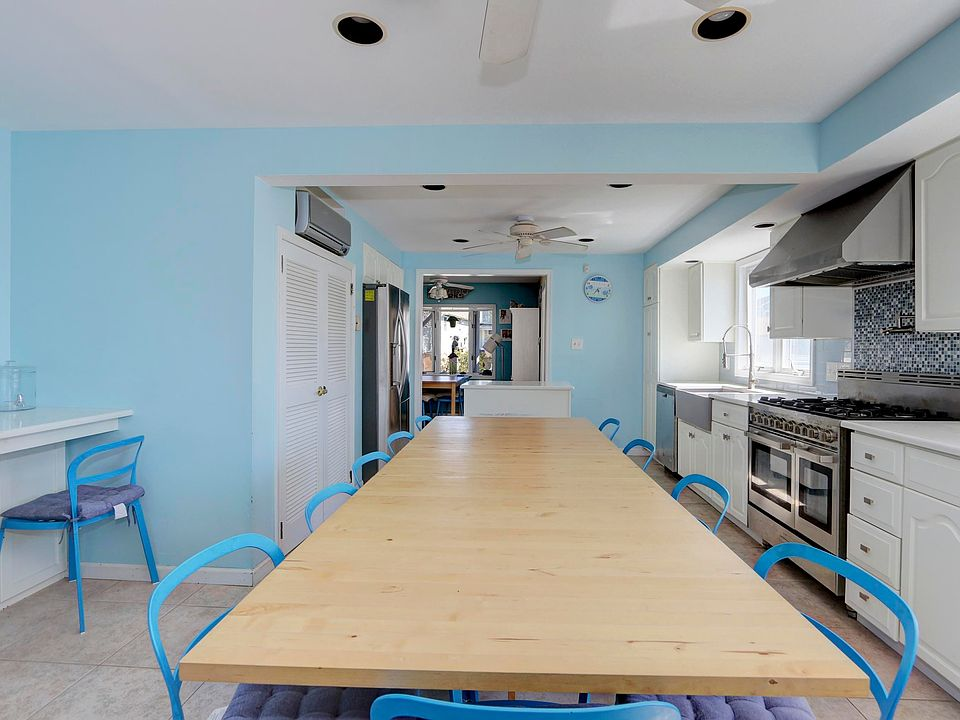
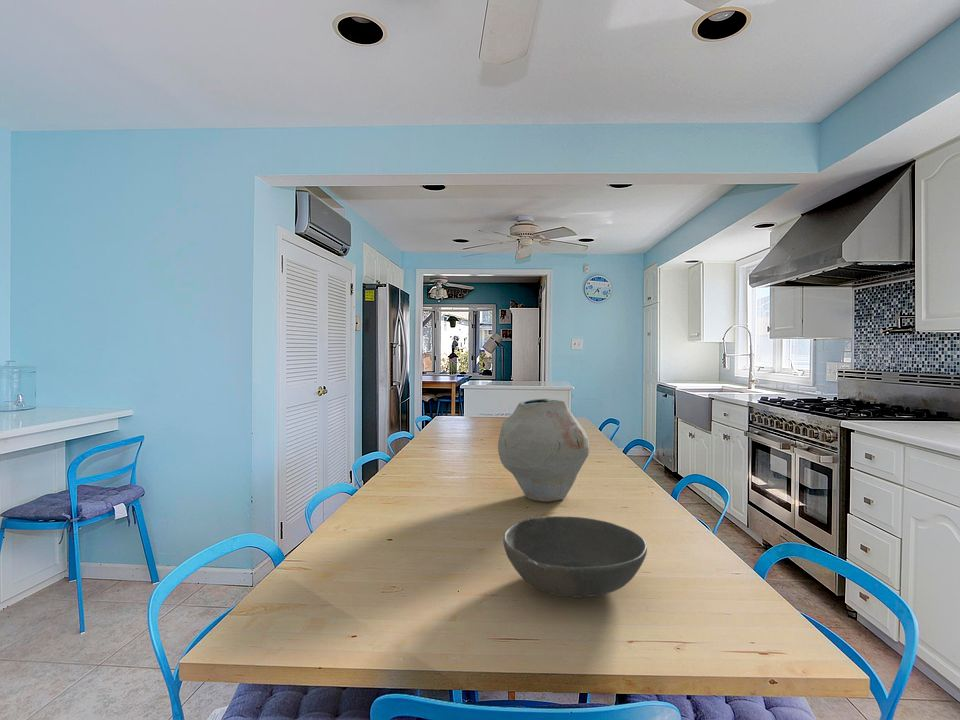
+ bowl [502,515,648,599]
+ vase [497,398,591,503]
